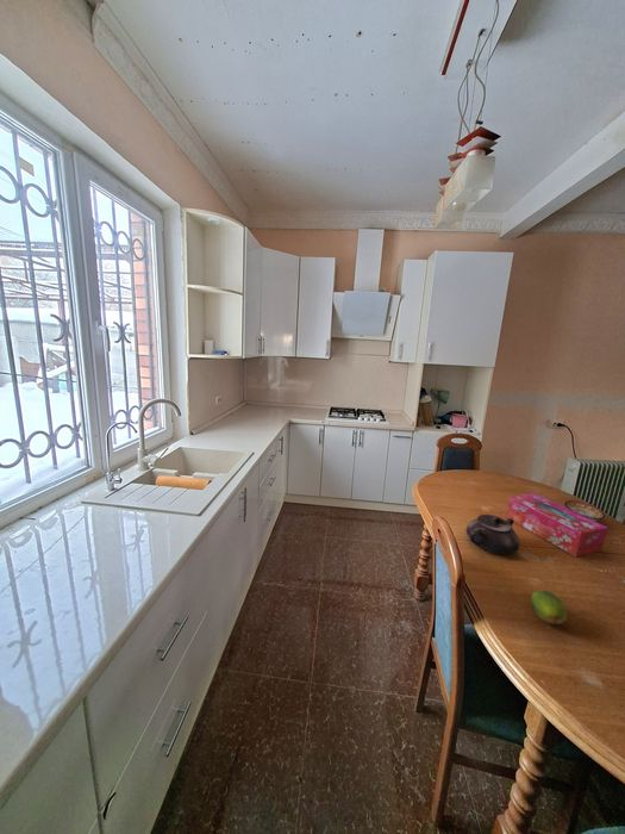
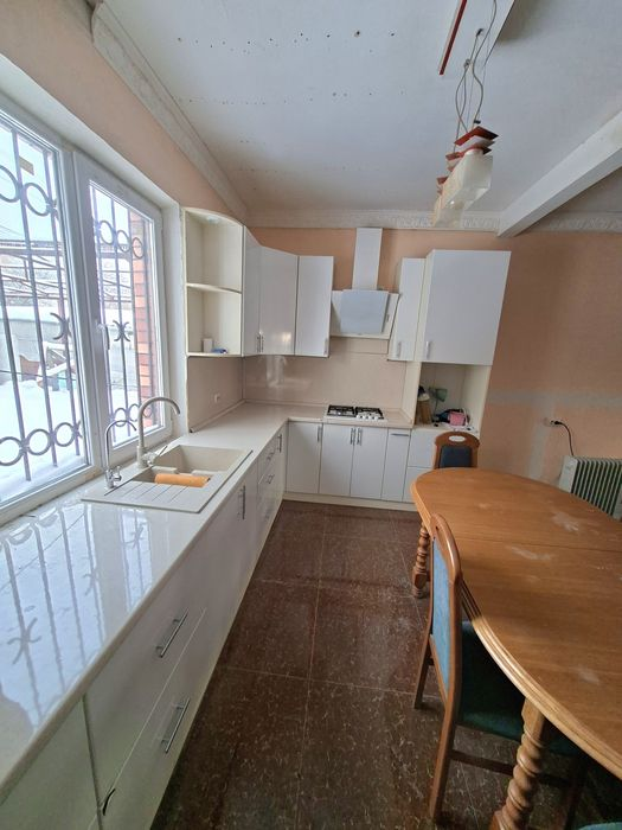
- bowl [563,499,606,522]
- teapot [465,514,520,555]
- tissue box [505,492,608,558]
- fruit [530,589,568,626]
